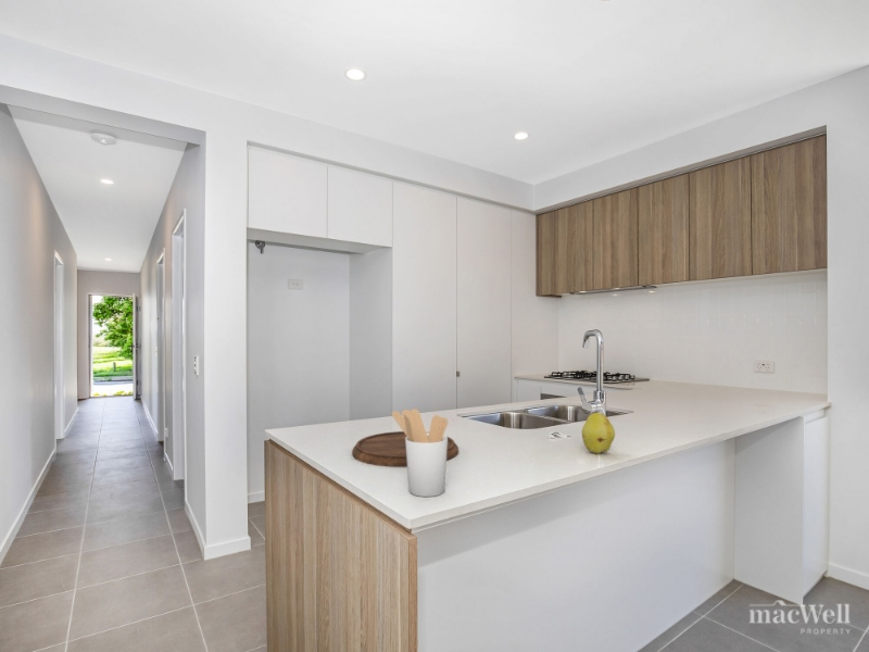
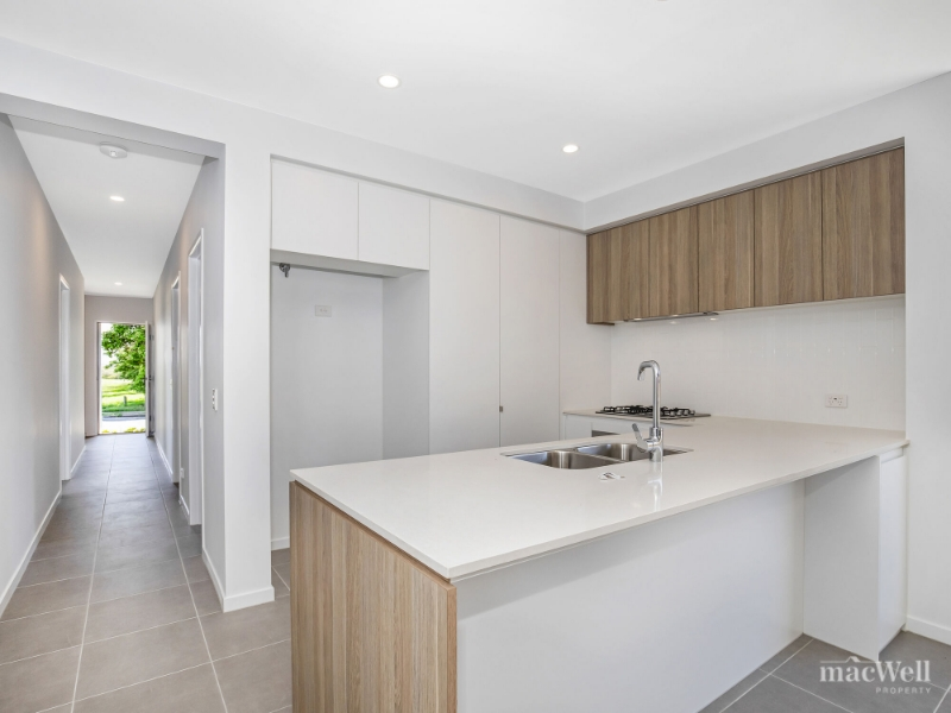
- cutting board [351,430,459,468]
- fruit [581,411,616,454]
- utensil holder [391,408,449,498]
